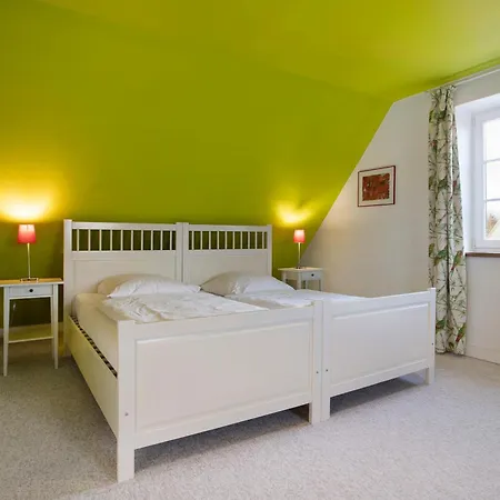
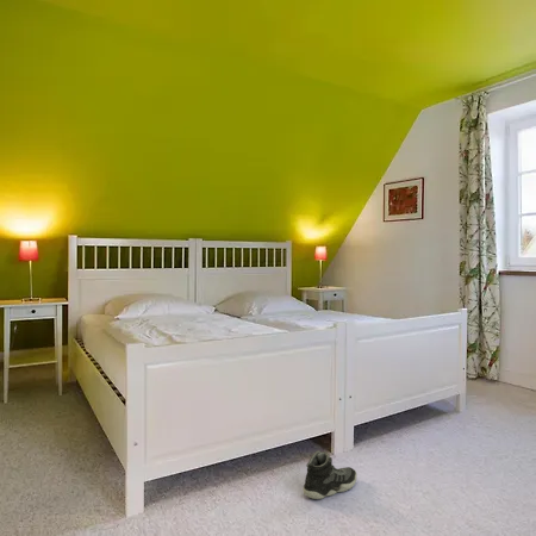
+ sneaker [301,449,359,500]
